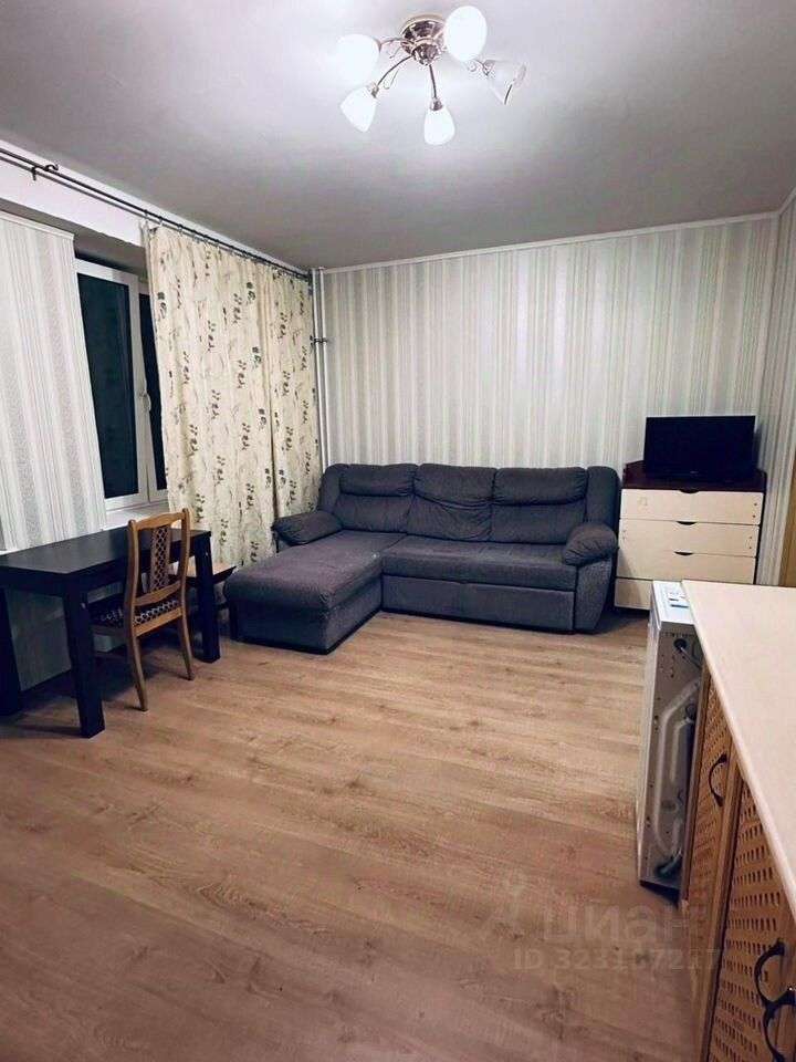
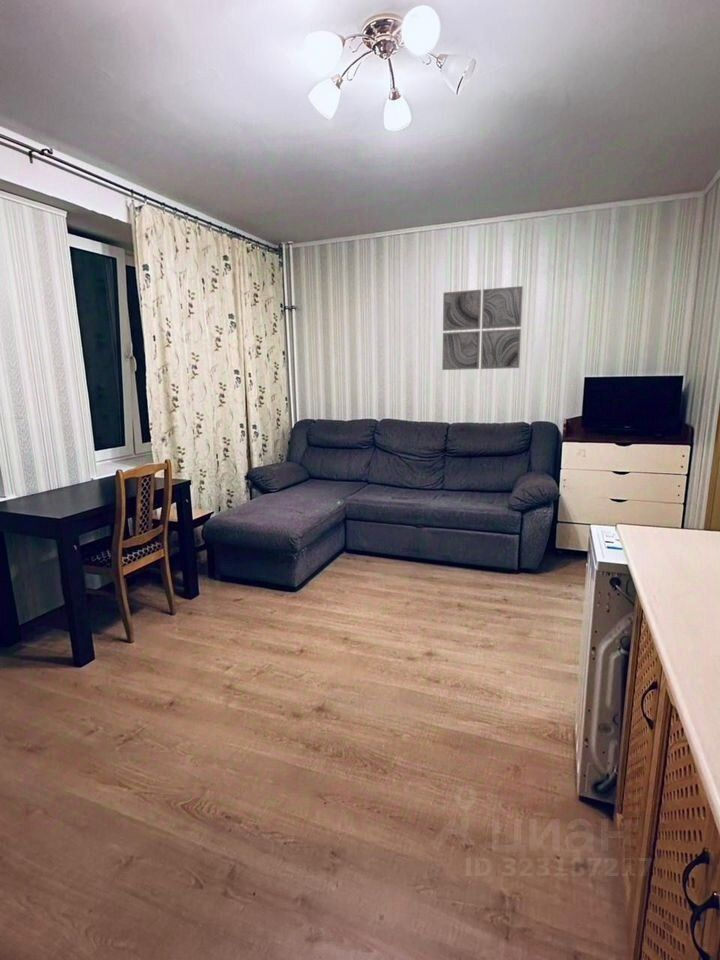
+ wall art [441,285,524,371]
